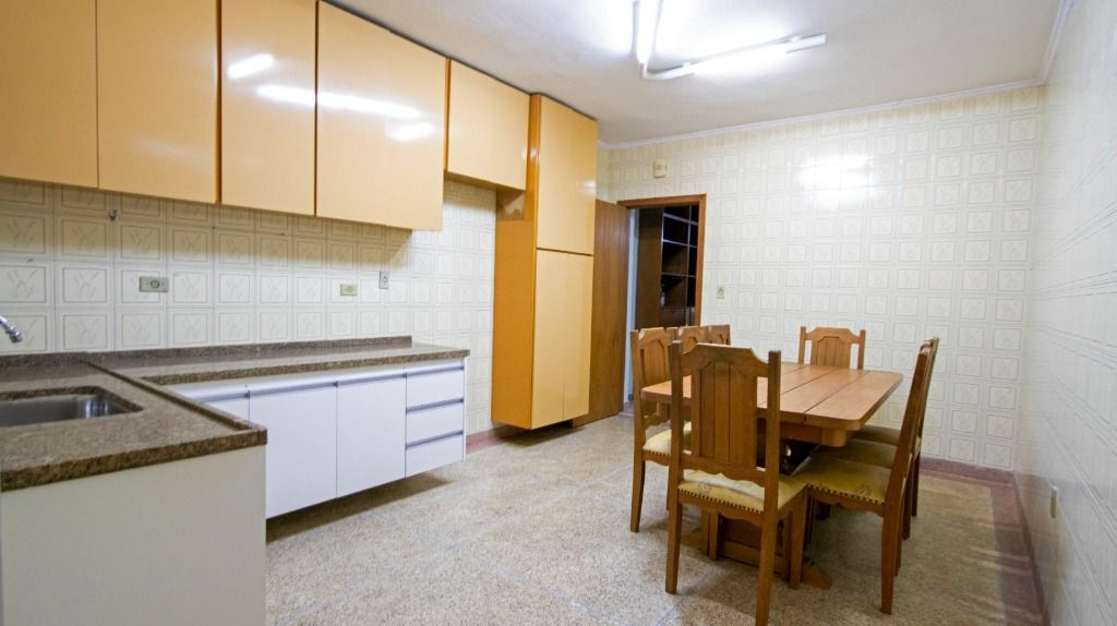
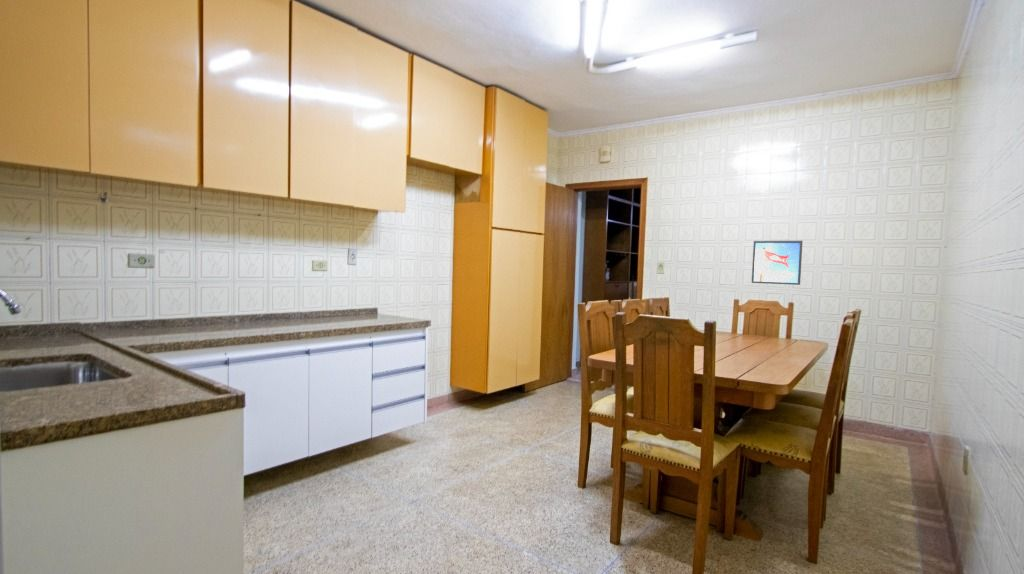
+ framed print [751,240,804,286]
